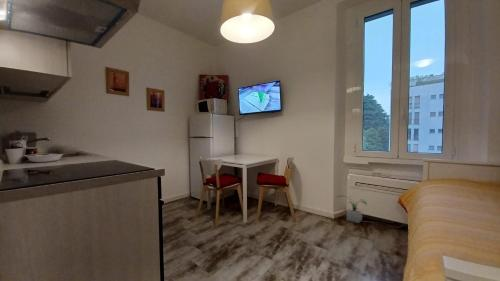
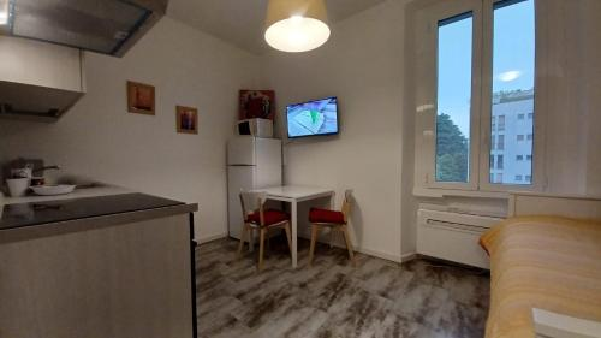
- potted plant [335,194,368,224]
